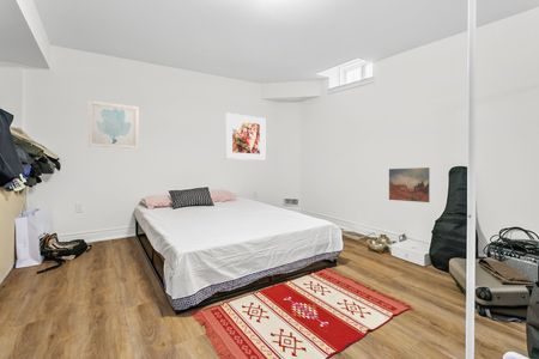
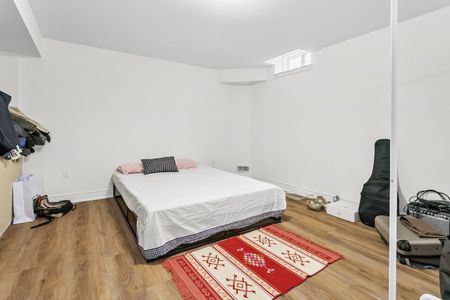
- wall art [87,99,140,150]
- wall art [388,166,430,203]
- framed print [225,111,266,162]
